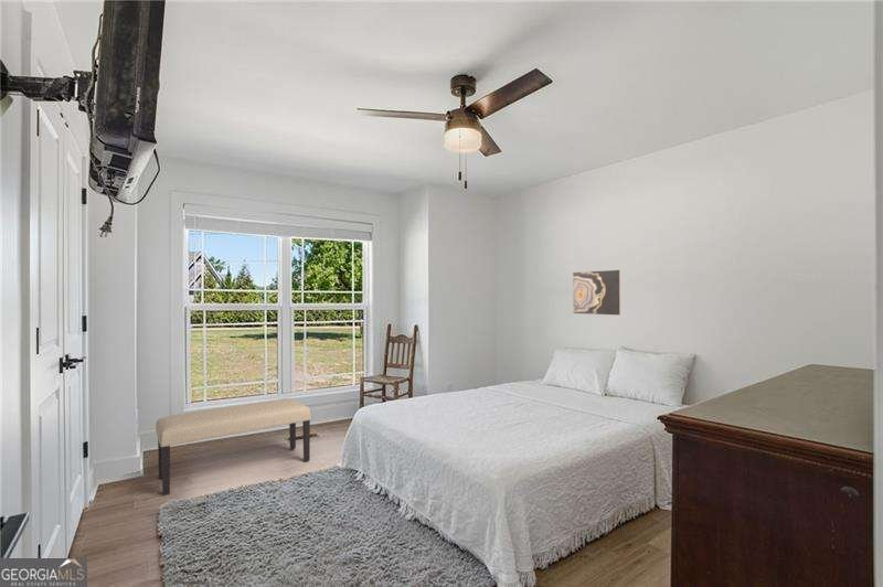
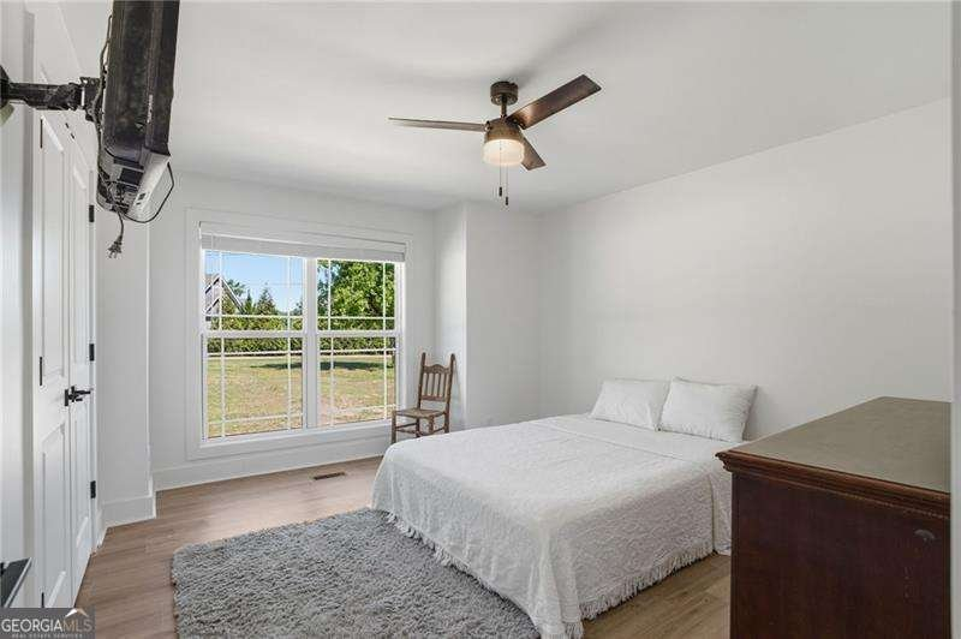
- wall art [572,269,621,316]
- bench [155,397,312,497]
